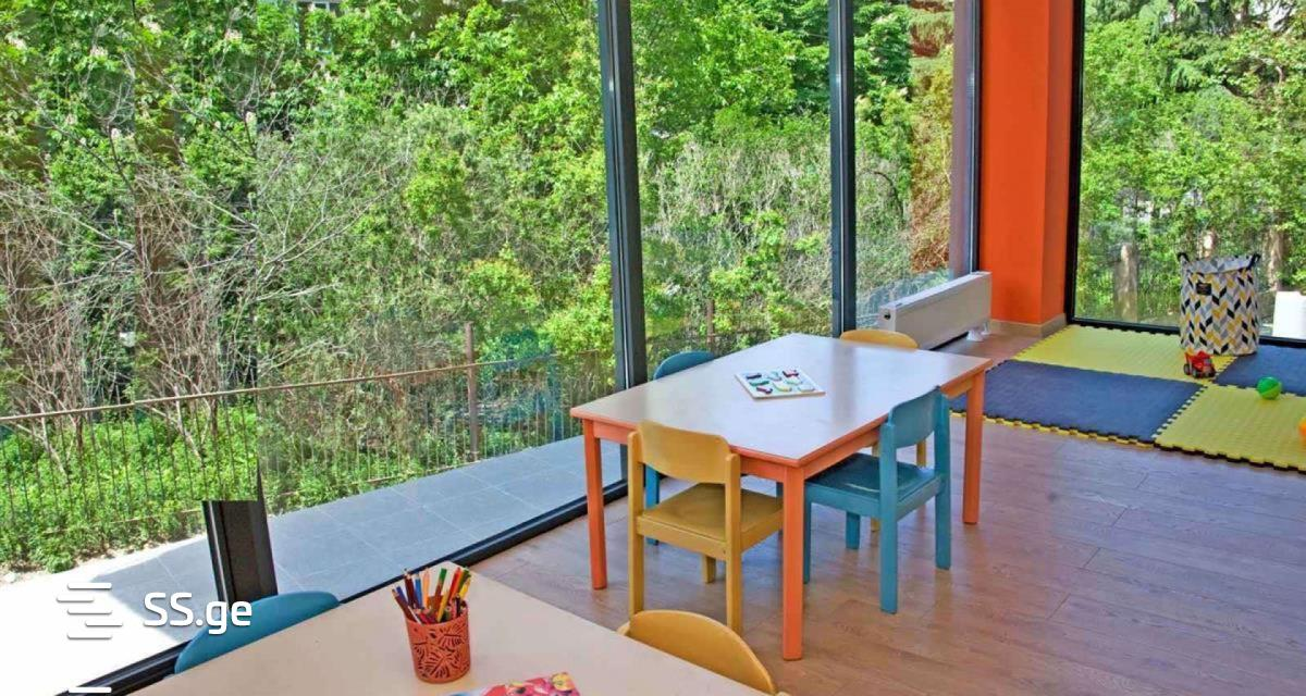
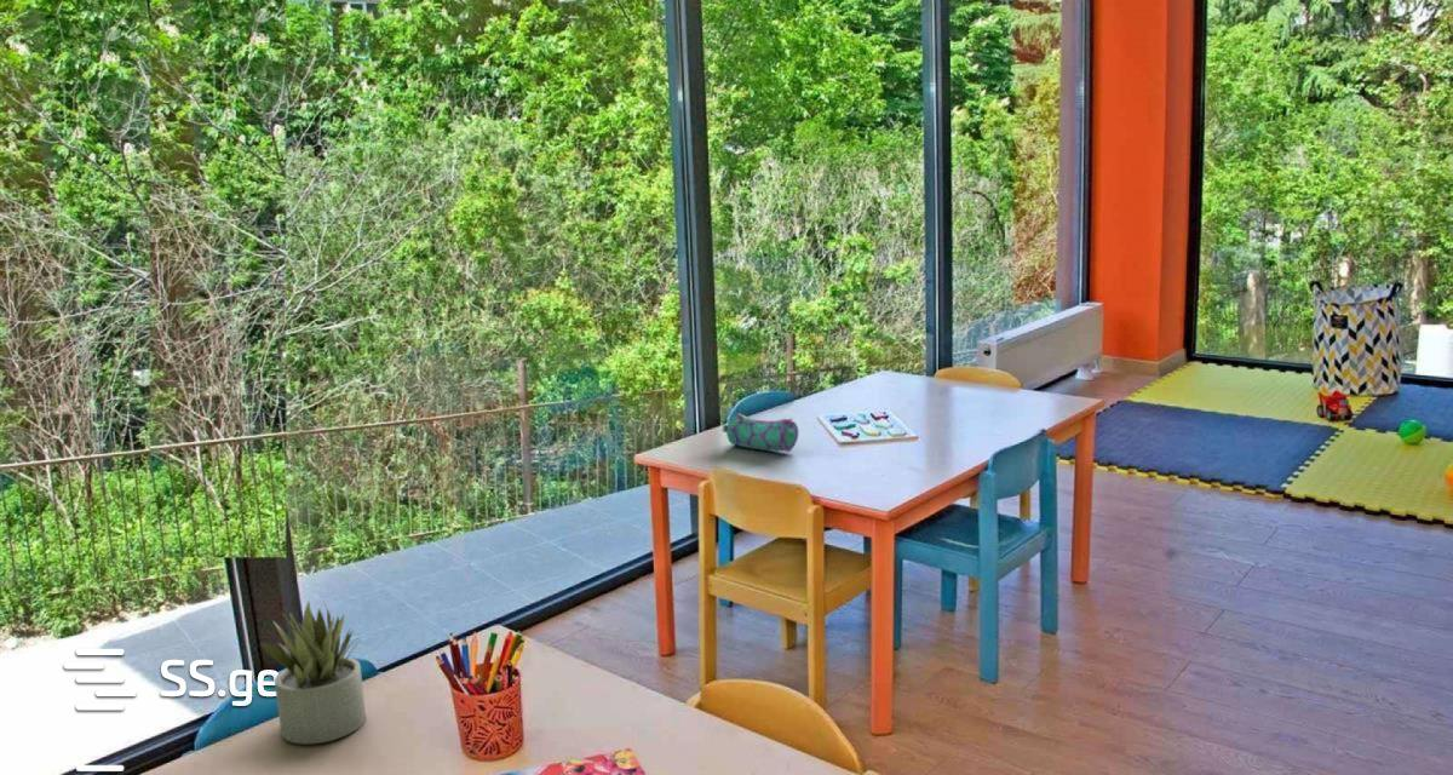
+ pencil case [722,412,799,453]
+ succulent plant [259,596,367,745]
